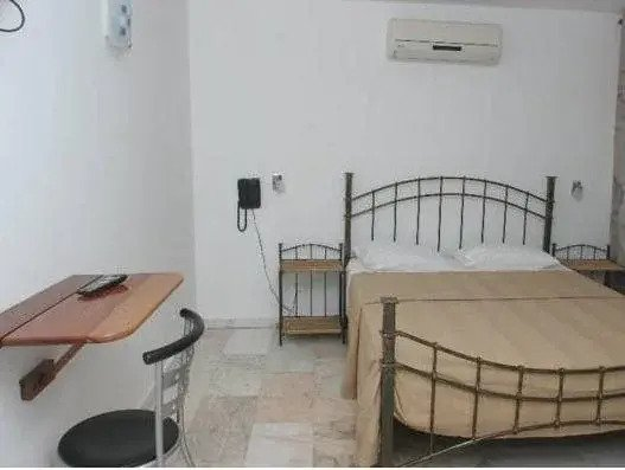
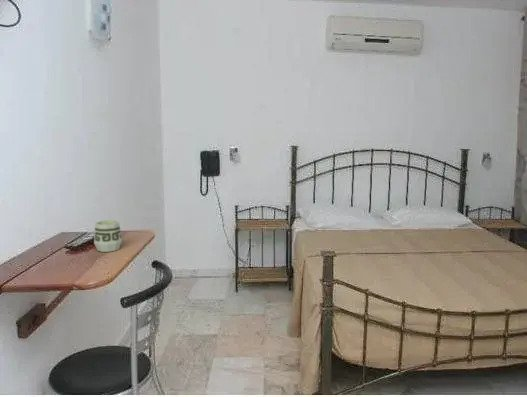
+ cup [93,219,123,253]
